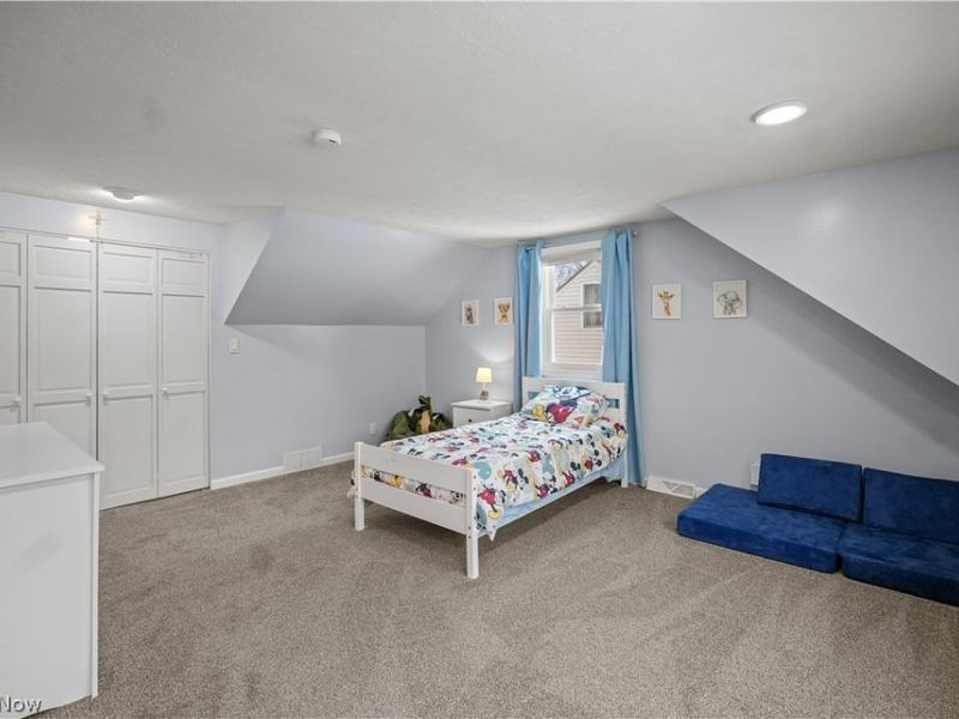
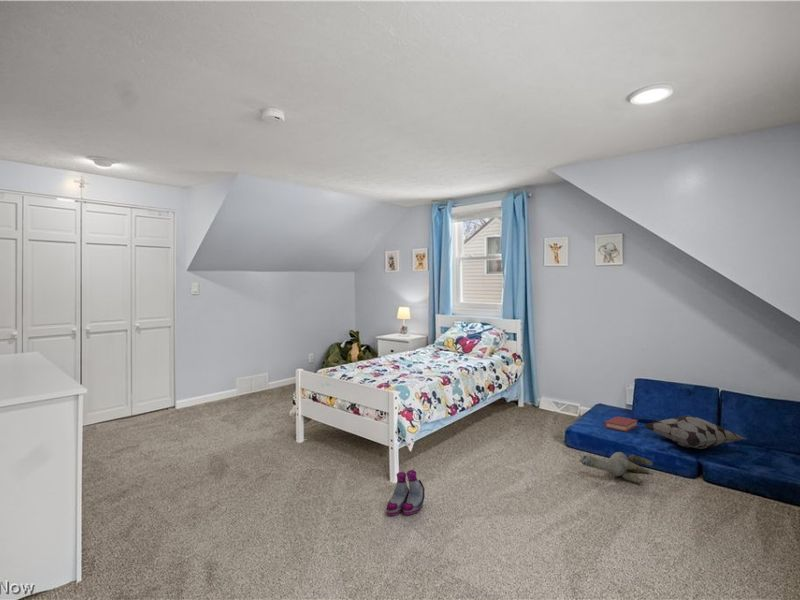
+ book [604,415,639,433]
+ boots [386,469,426,516]
+ plush toy [578,451,654,484]
+ decorative pillow [642,415,747,450]
